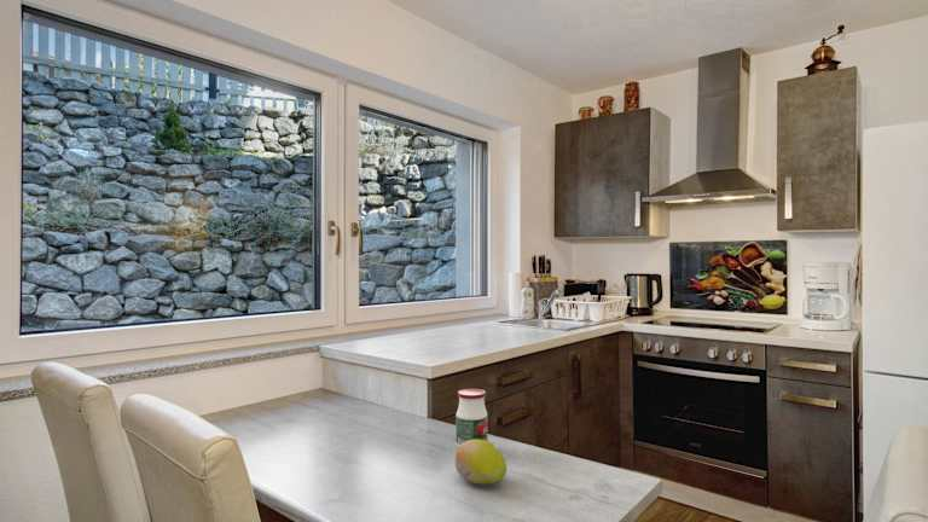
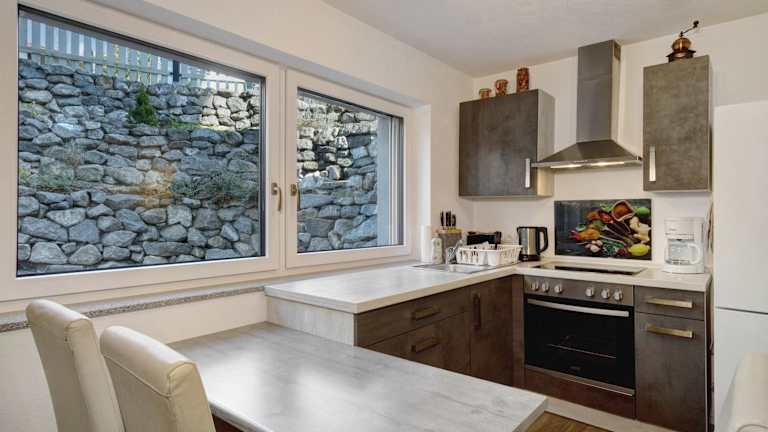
- fruit [454,440,507,486]
- jar [454,388,489,448]
